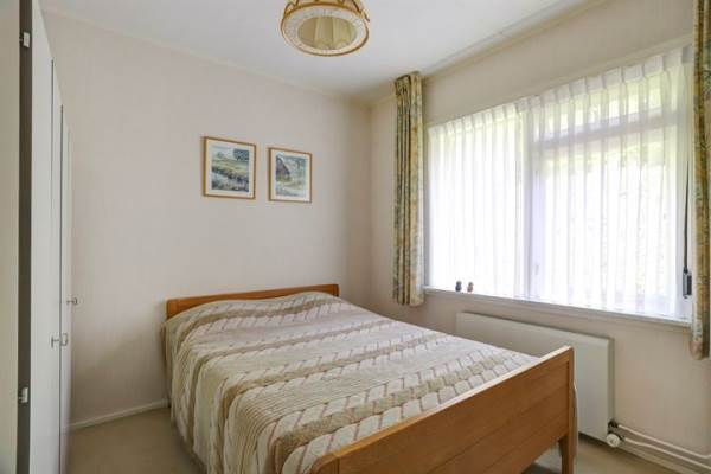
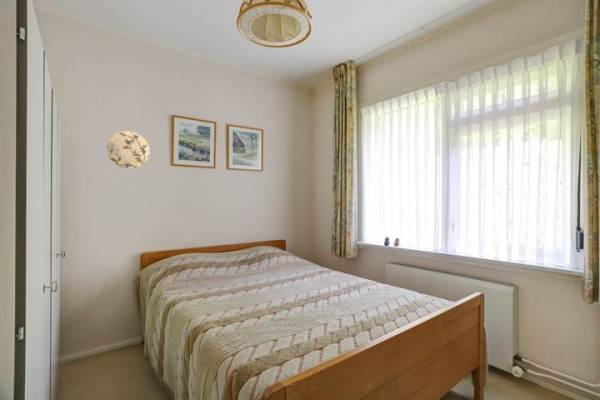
+ decorative plate [106,130,151,170]
